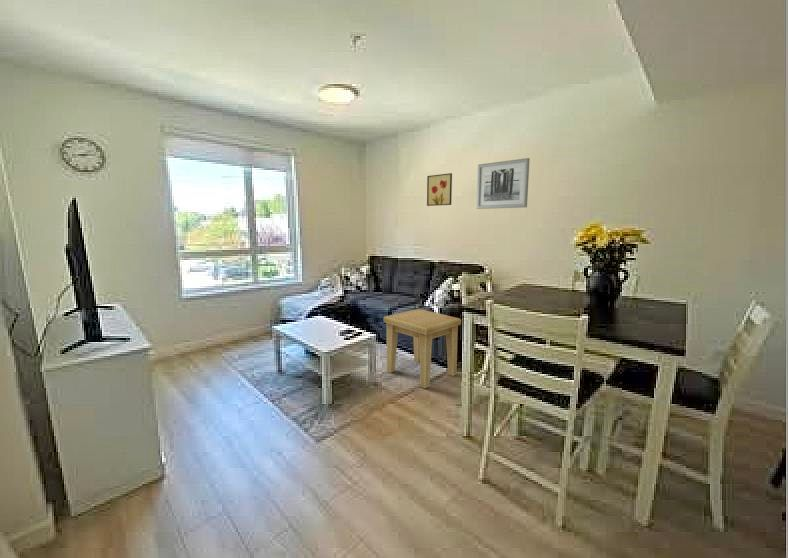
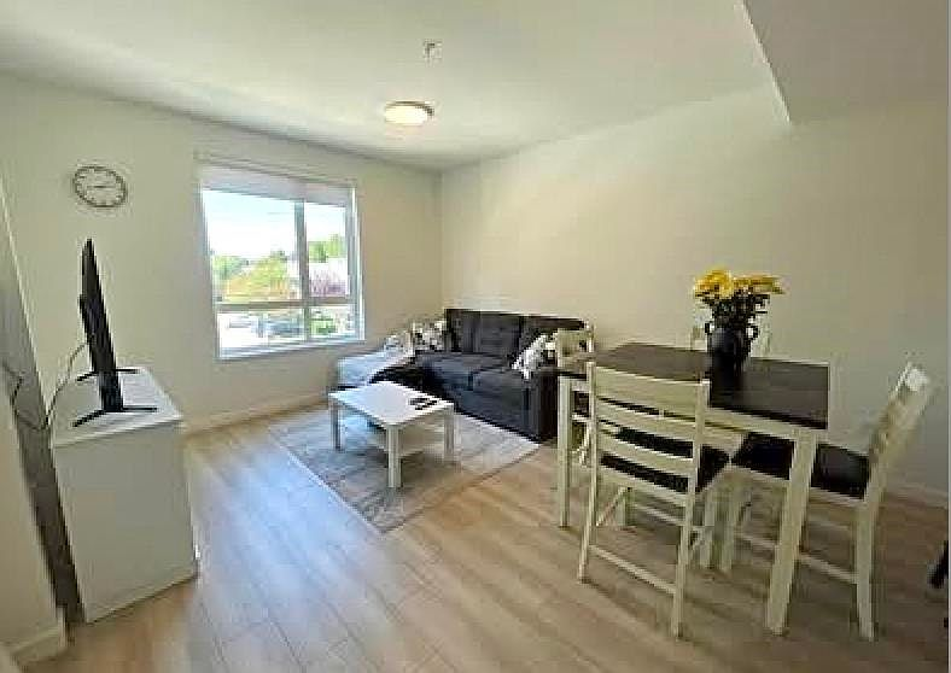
- wall art [426,172,453,207]
- side table [383,308,462,389]
- wall art [476,157,531,210]
